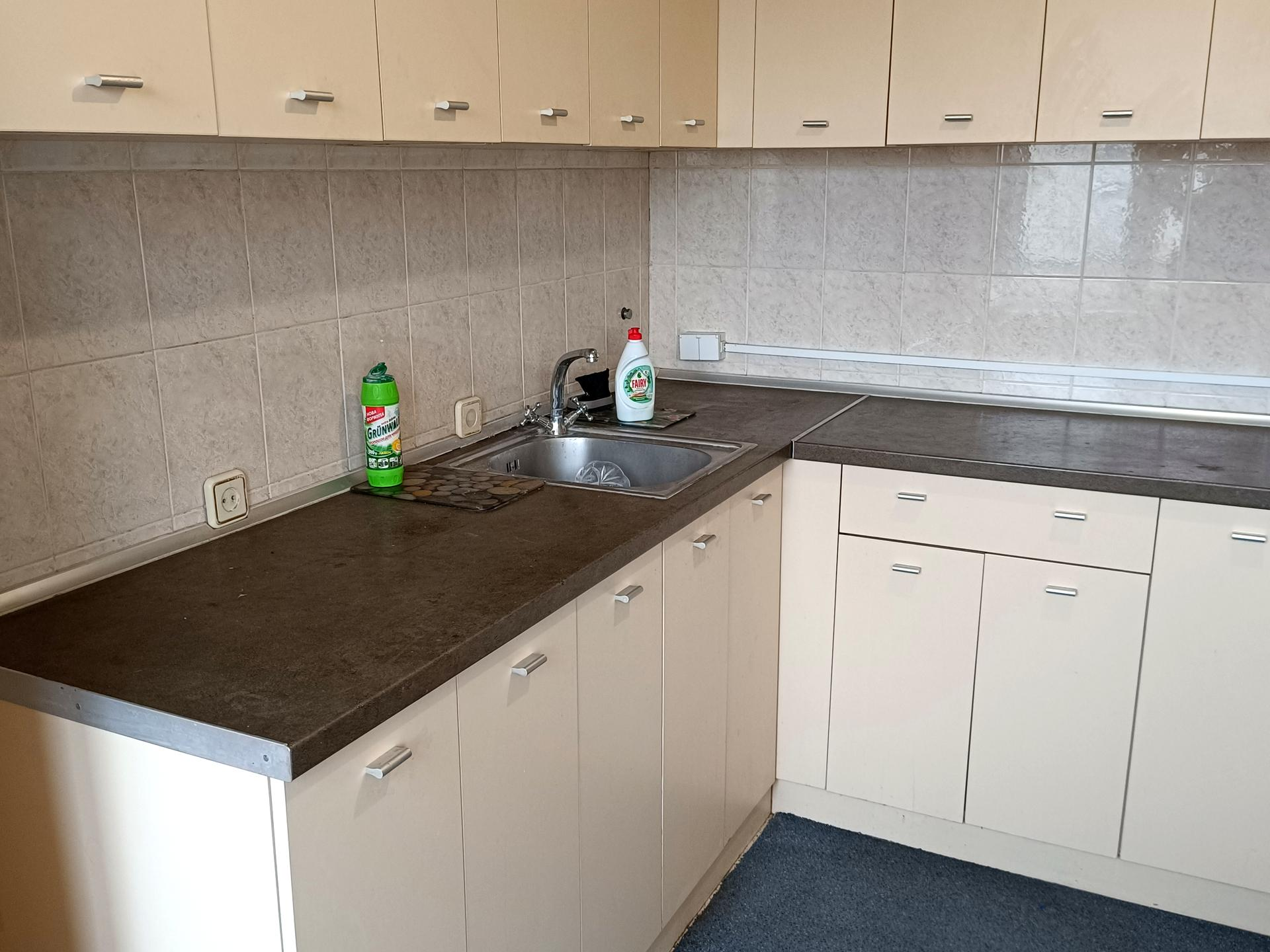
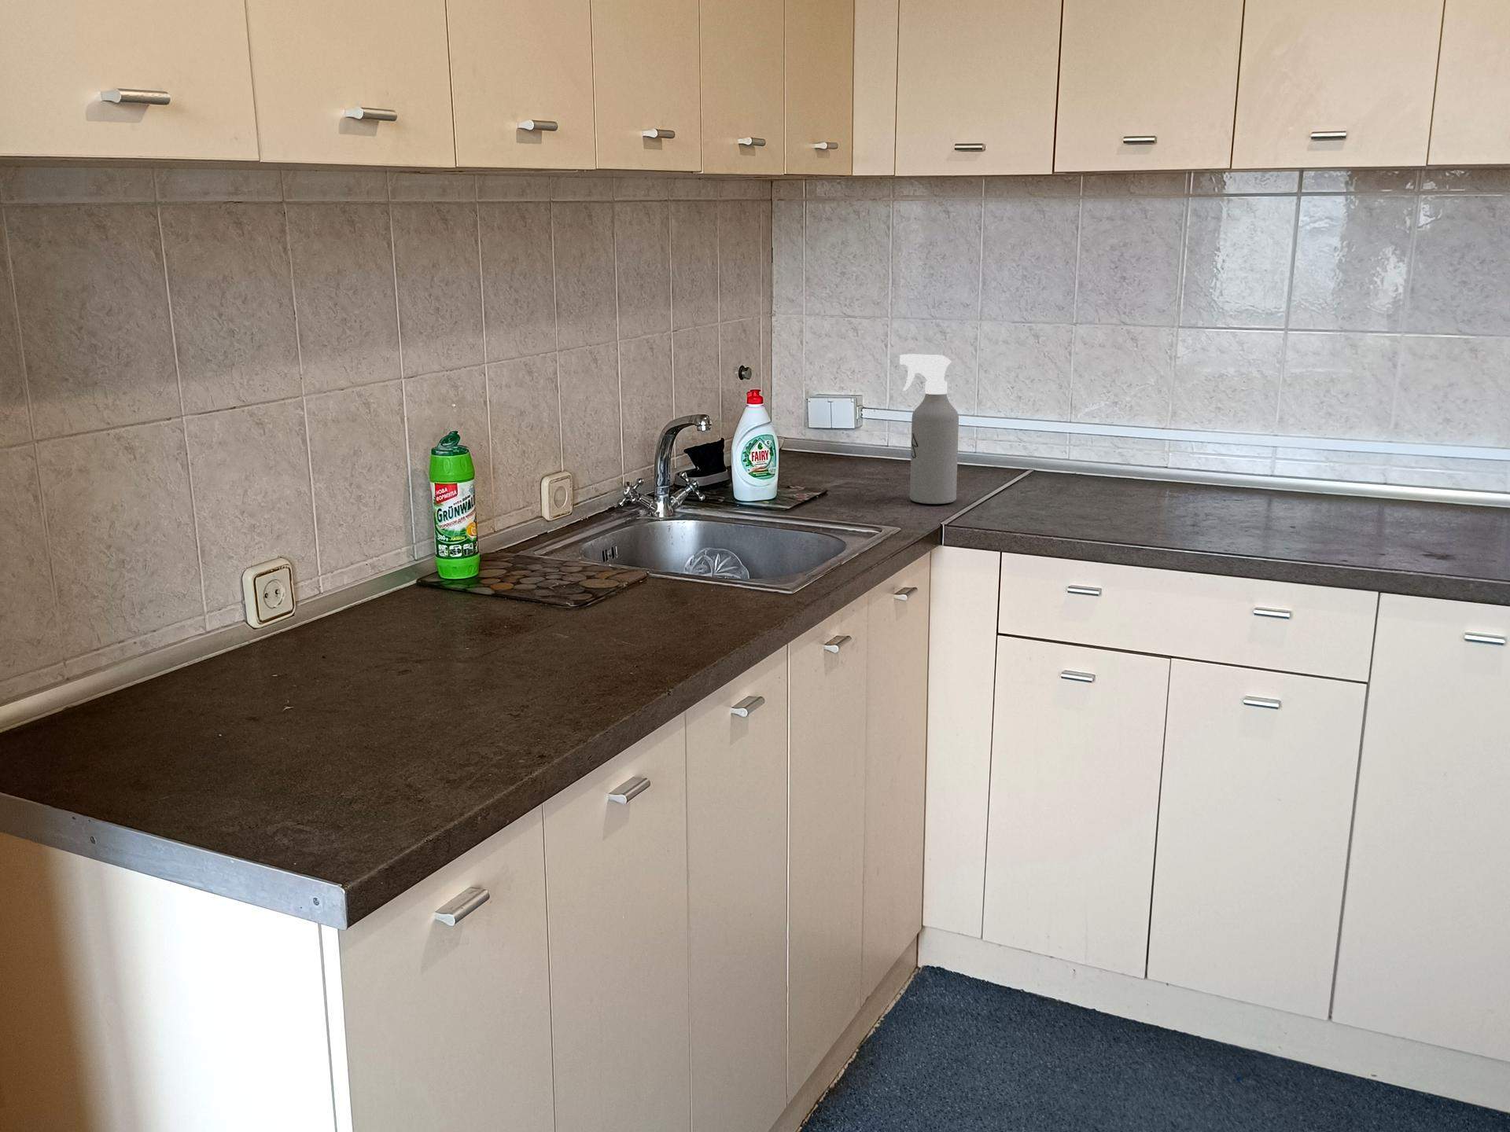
+ spray bottle [899,353,960,504]
